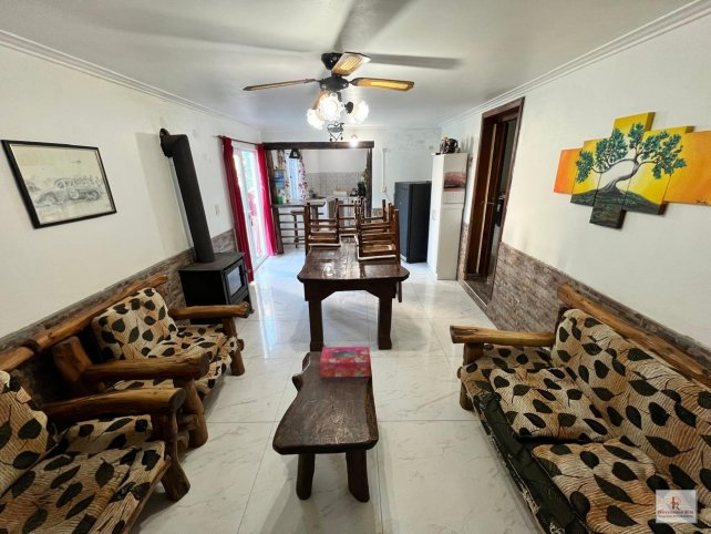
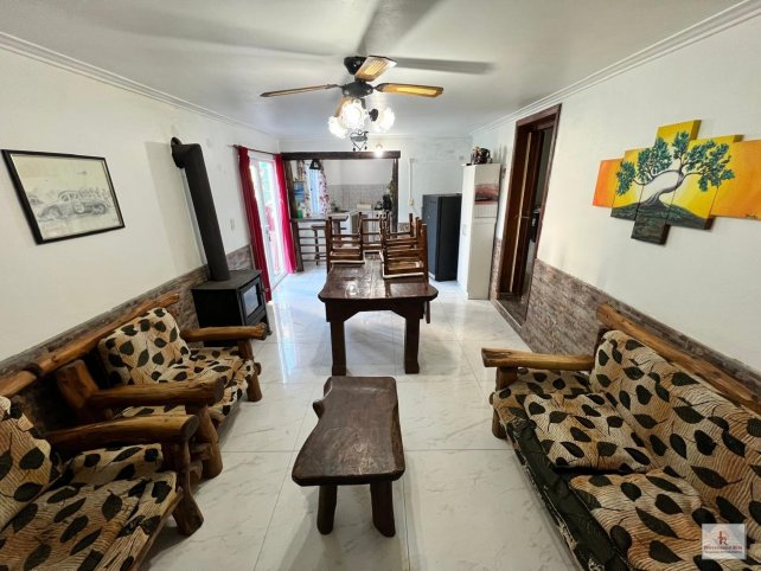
- tissue box [319,346,371,378]
